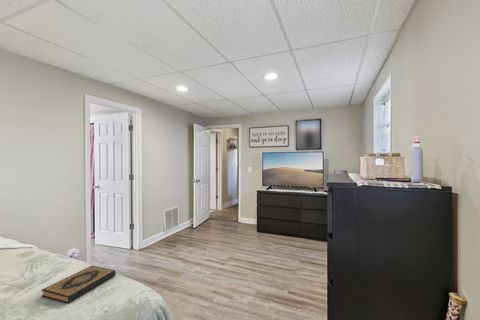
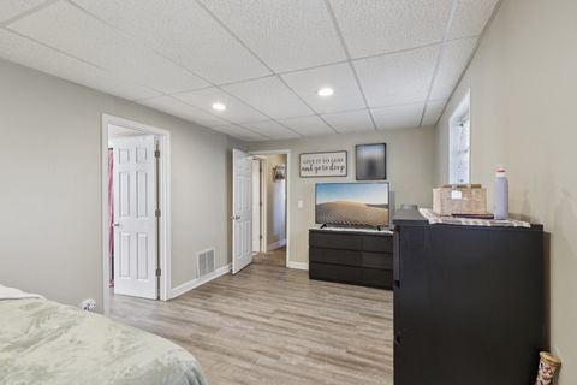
- hardback book [40,265,116,304]
